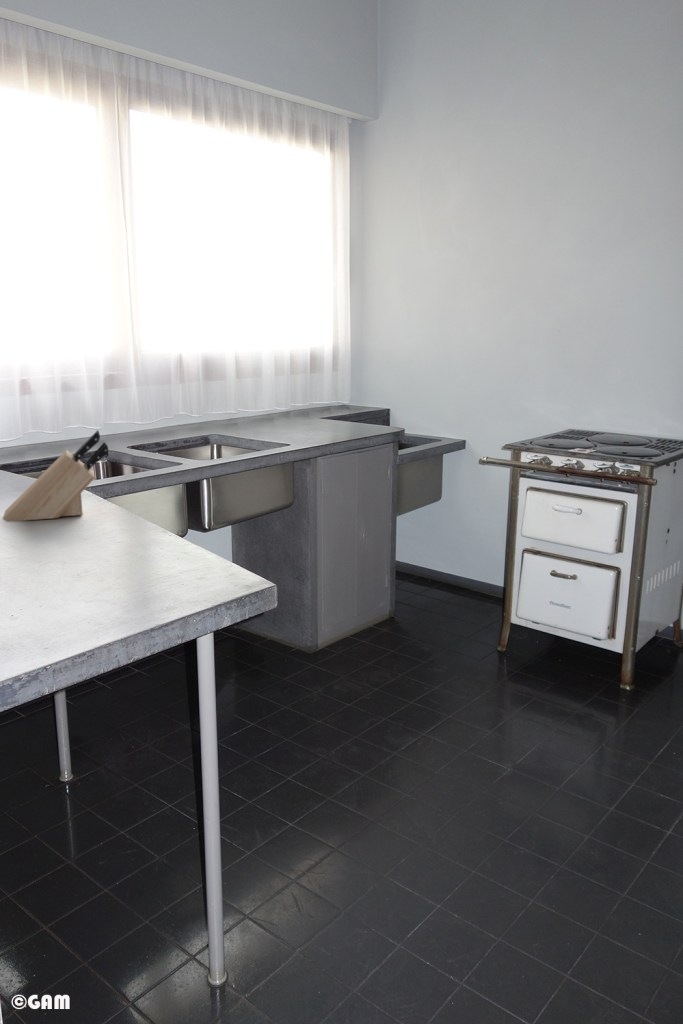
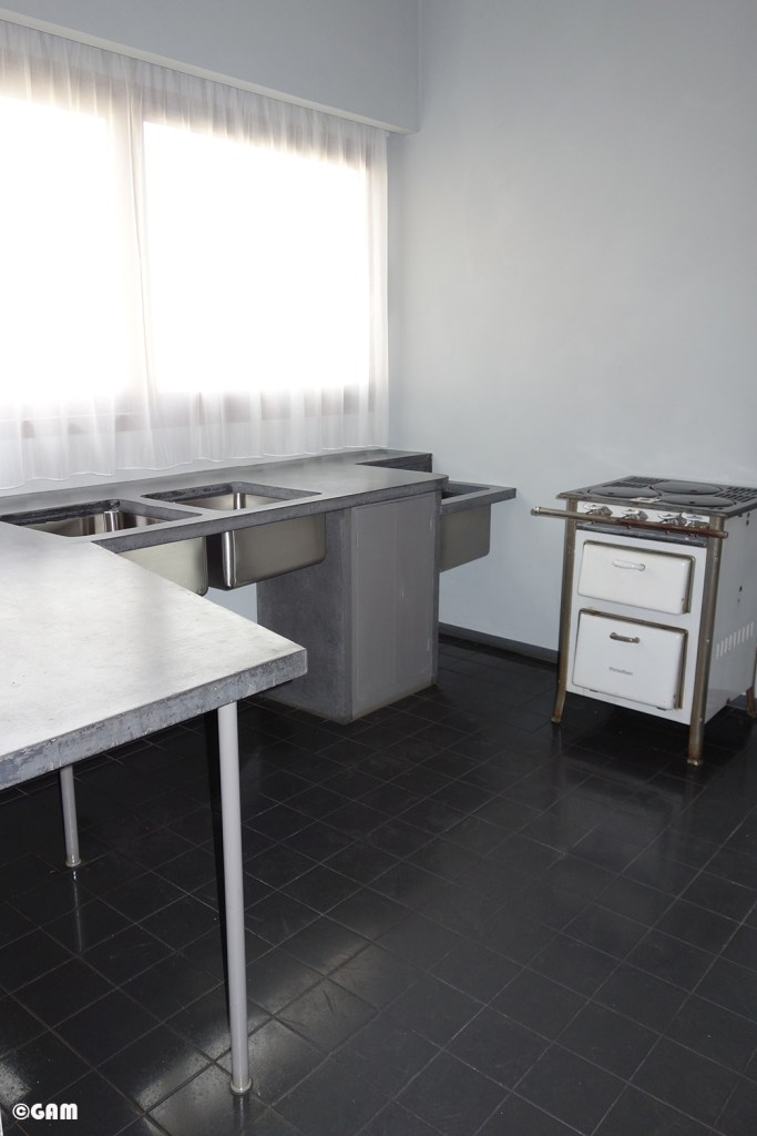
- knife block [2,429,110,523]
